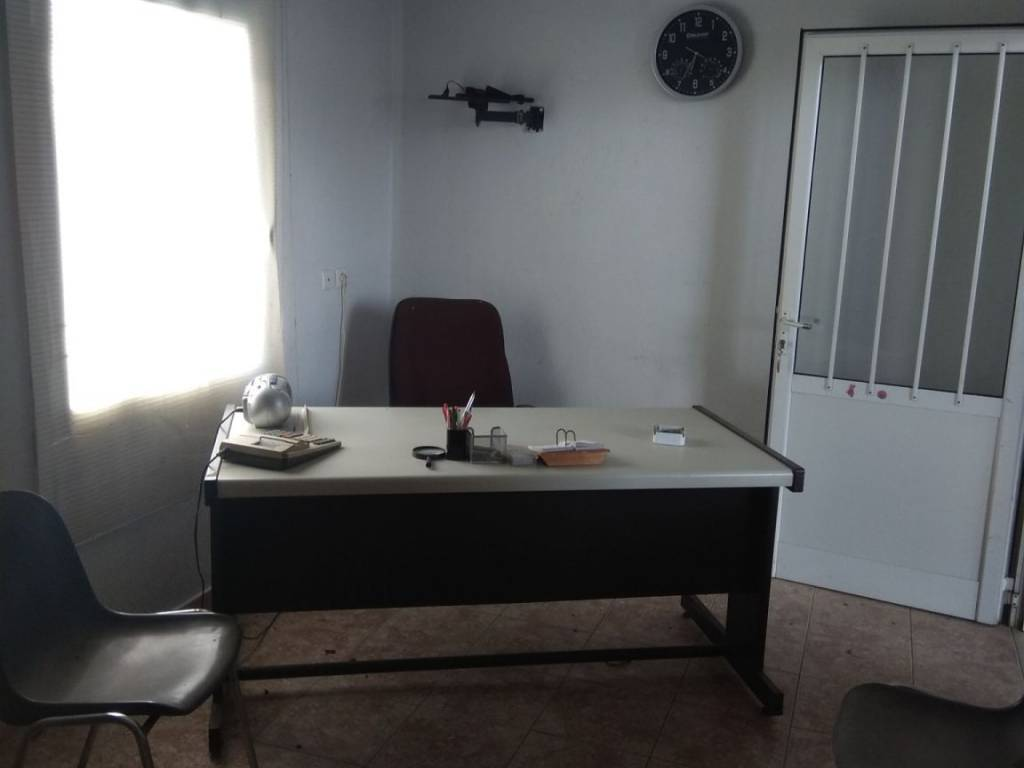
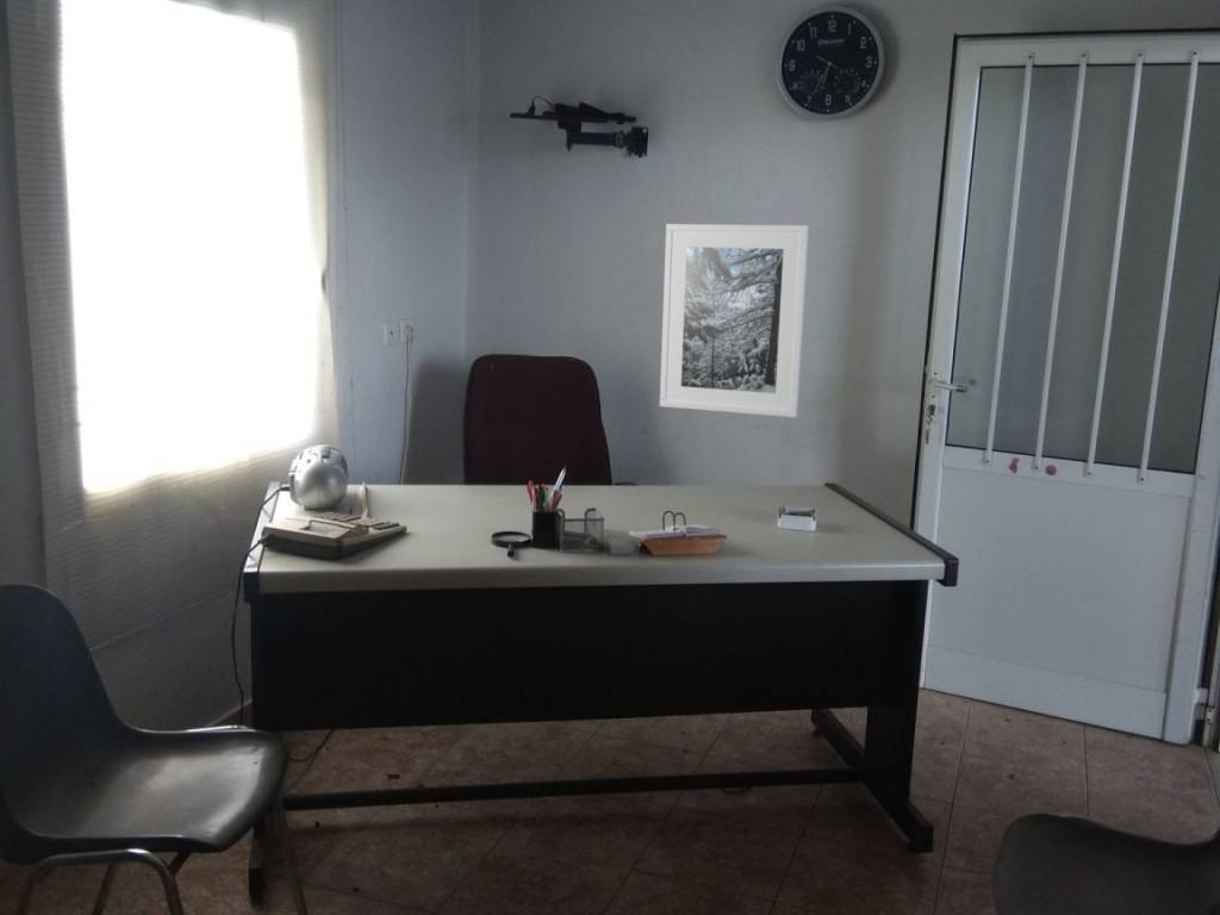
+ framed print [659,223,810,419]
